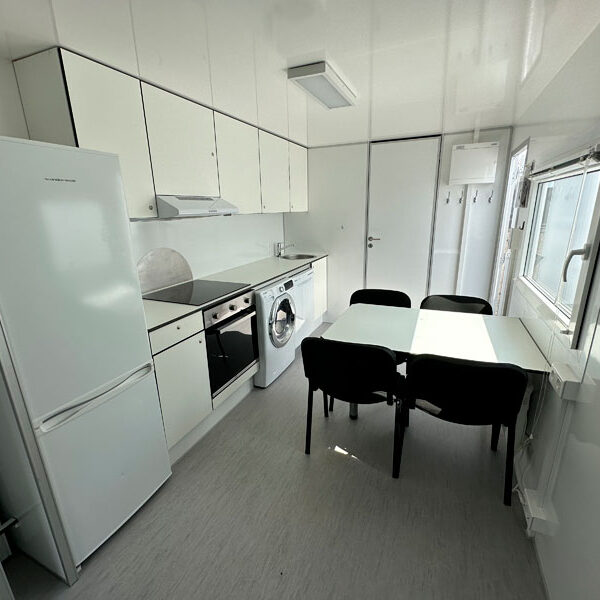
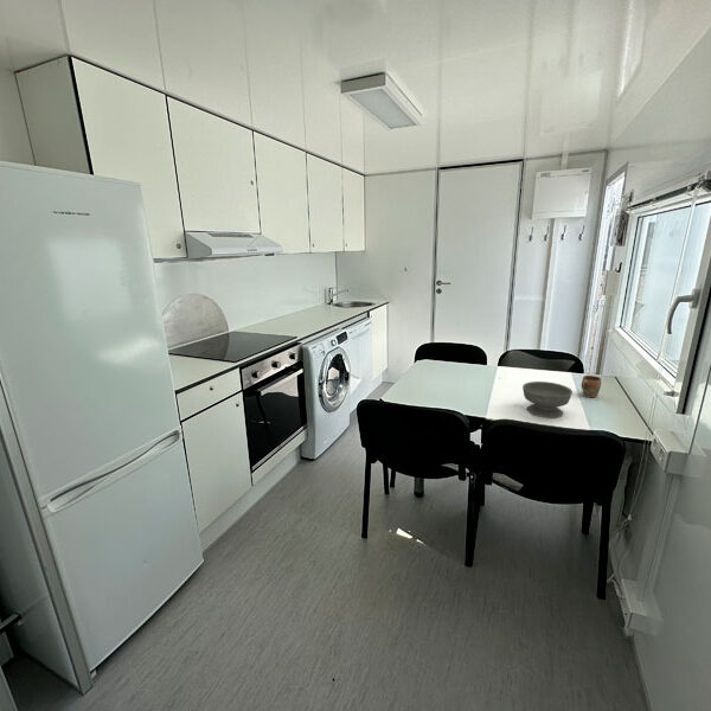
+ bowl [521,380,574,418]
+ mug [581,374,602,398]
